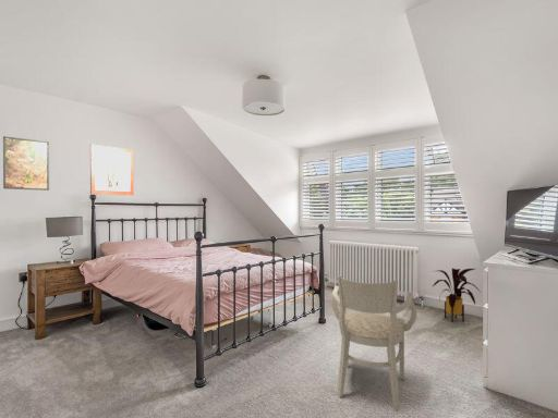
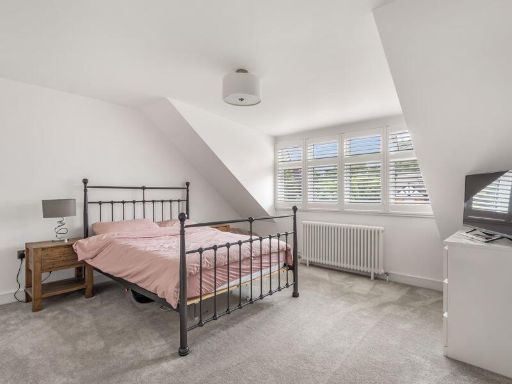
- armchair [331,274,417,411]
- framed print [2,135,50,192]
- house plant [432,267,482,323]
- wall art [89,144,135,196]
